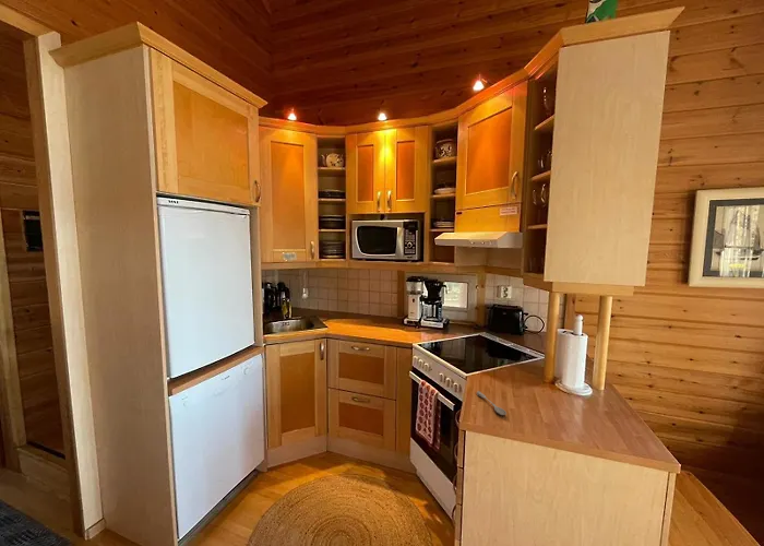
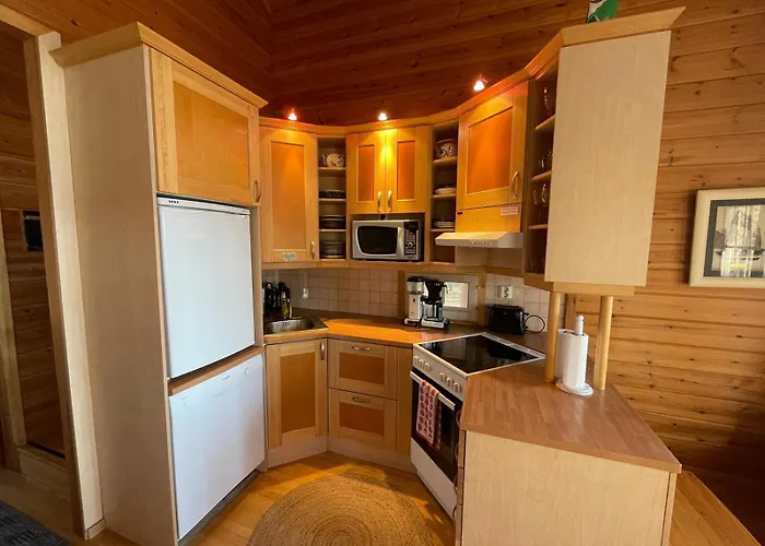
- soupspoon [476,390,508,416]
